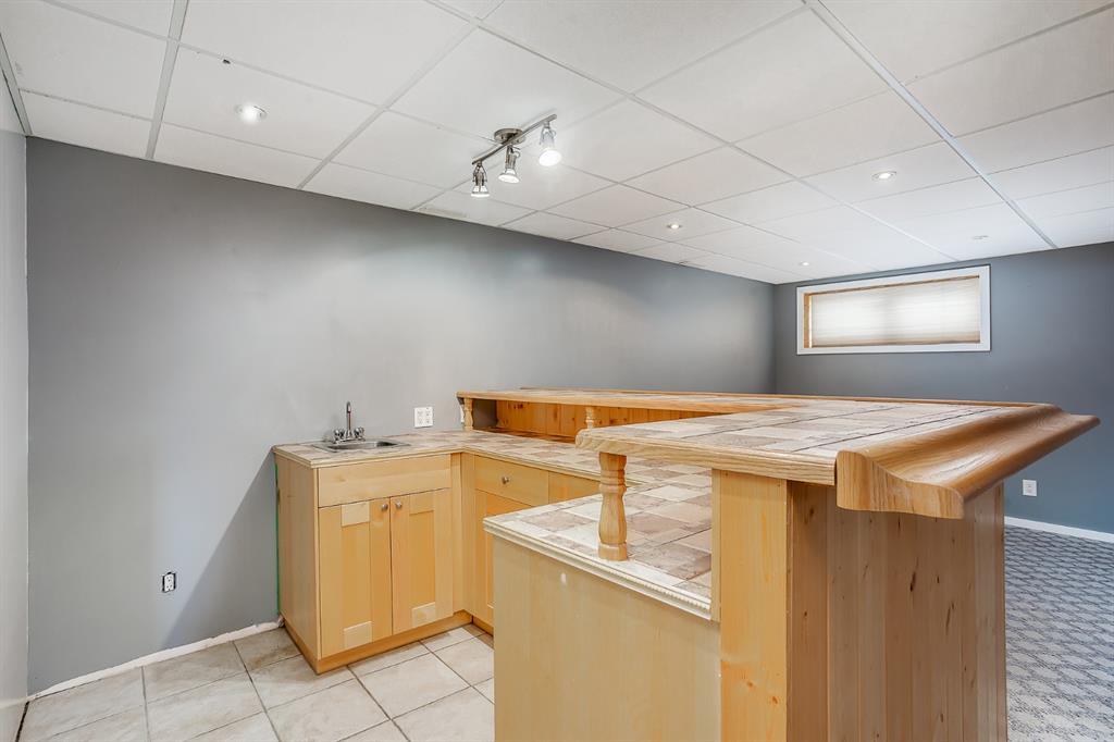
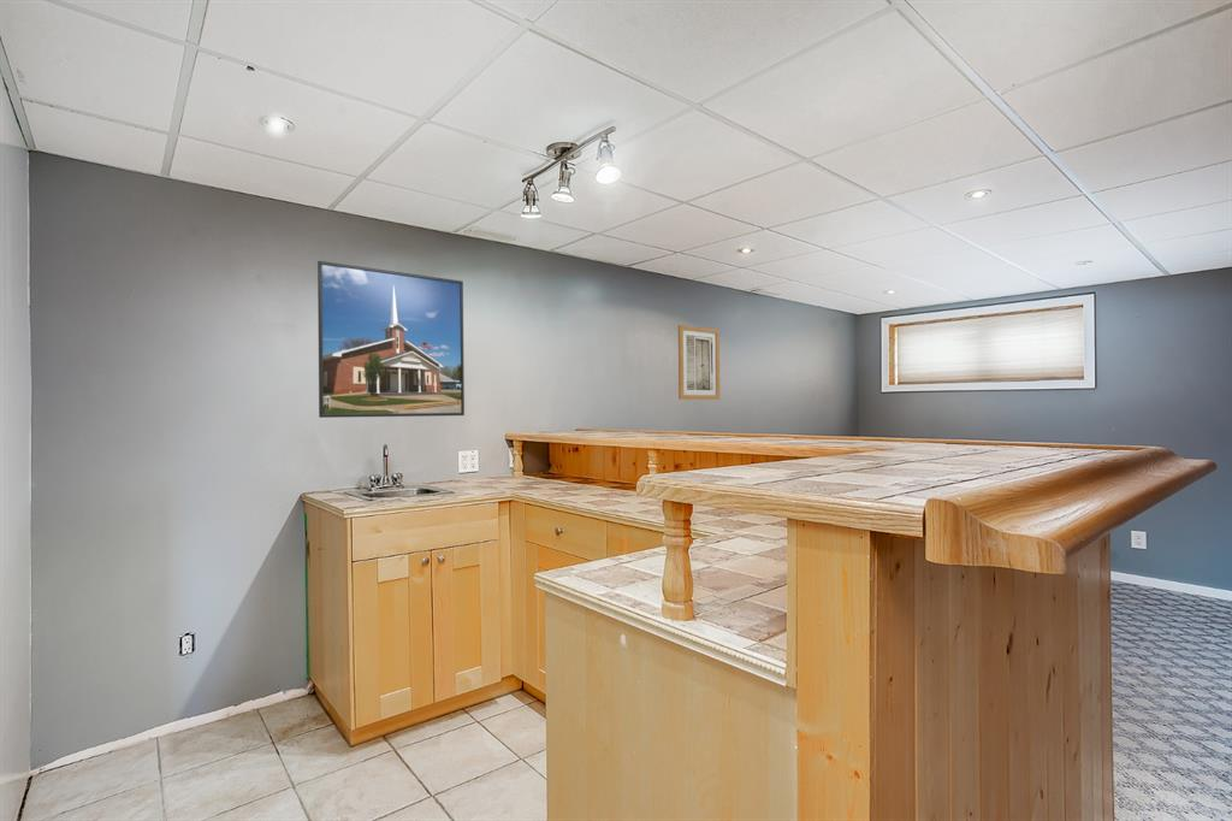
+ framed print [316,260,466,419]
+ wall art [677,324,721,401]
